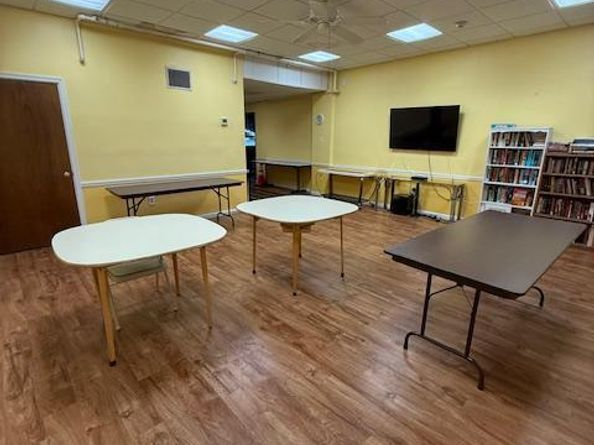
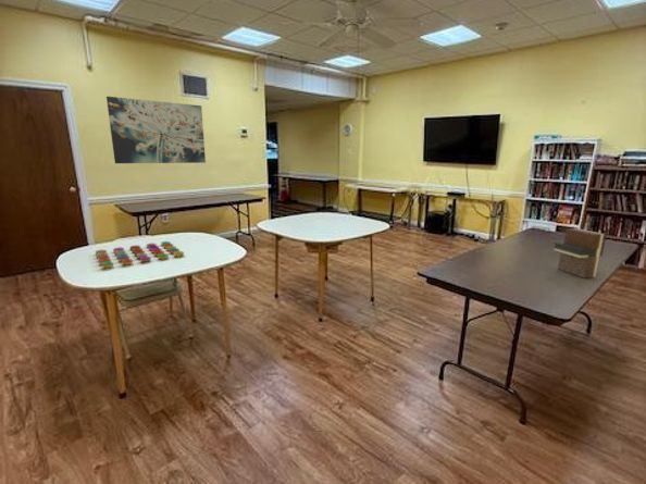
+ book [554,227,607,280]
+ board game [95,240,185,269]
+ wall art [105,96,207,164]
